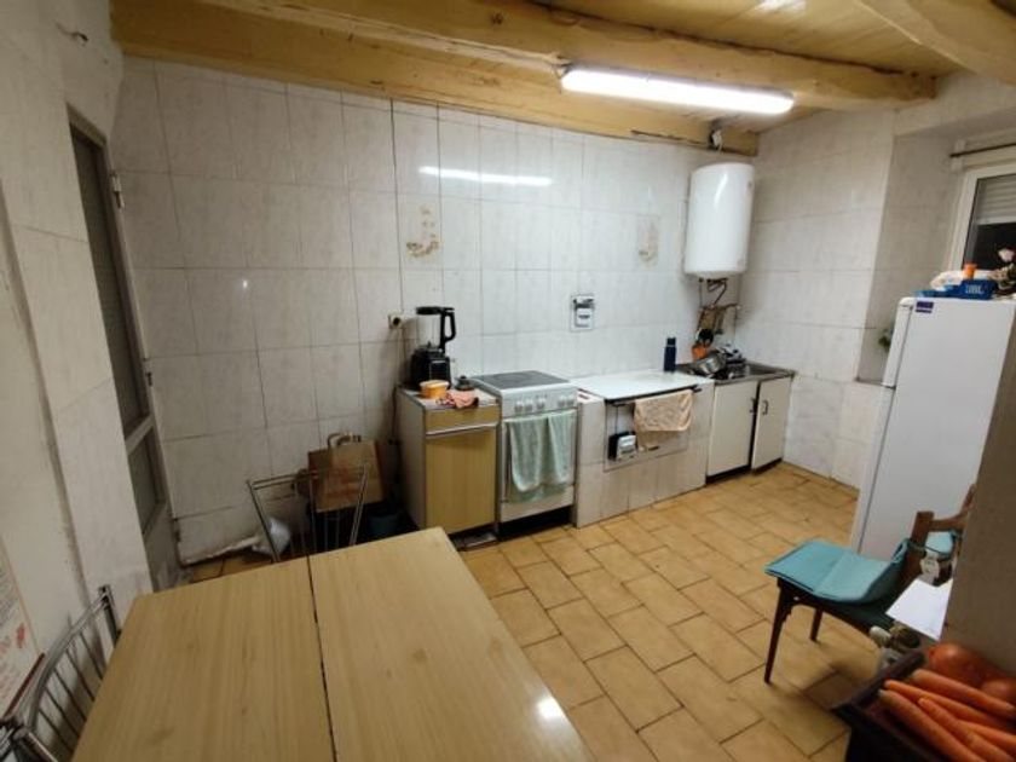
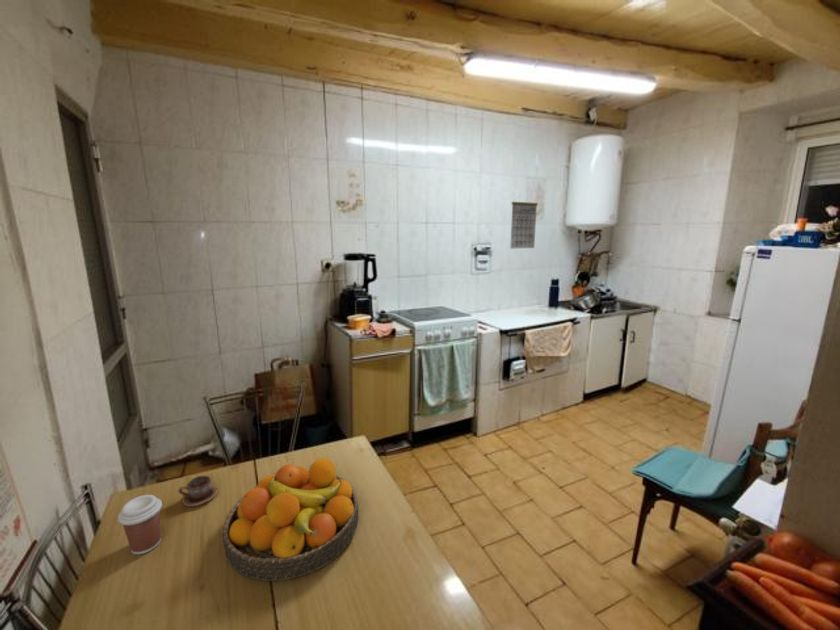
+ calendar [509,196,539,250]
+ coffee cup [117,494,163,556]
+ cup [177,475,219,508]
+ fruit bowl [222,457,360,582]
